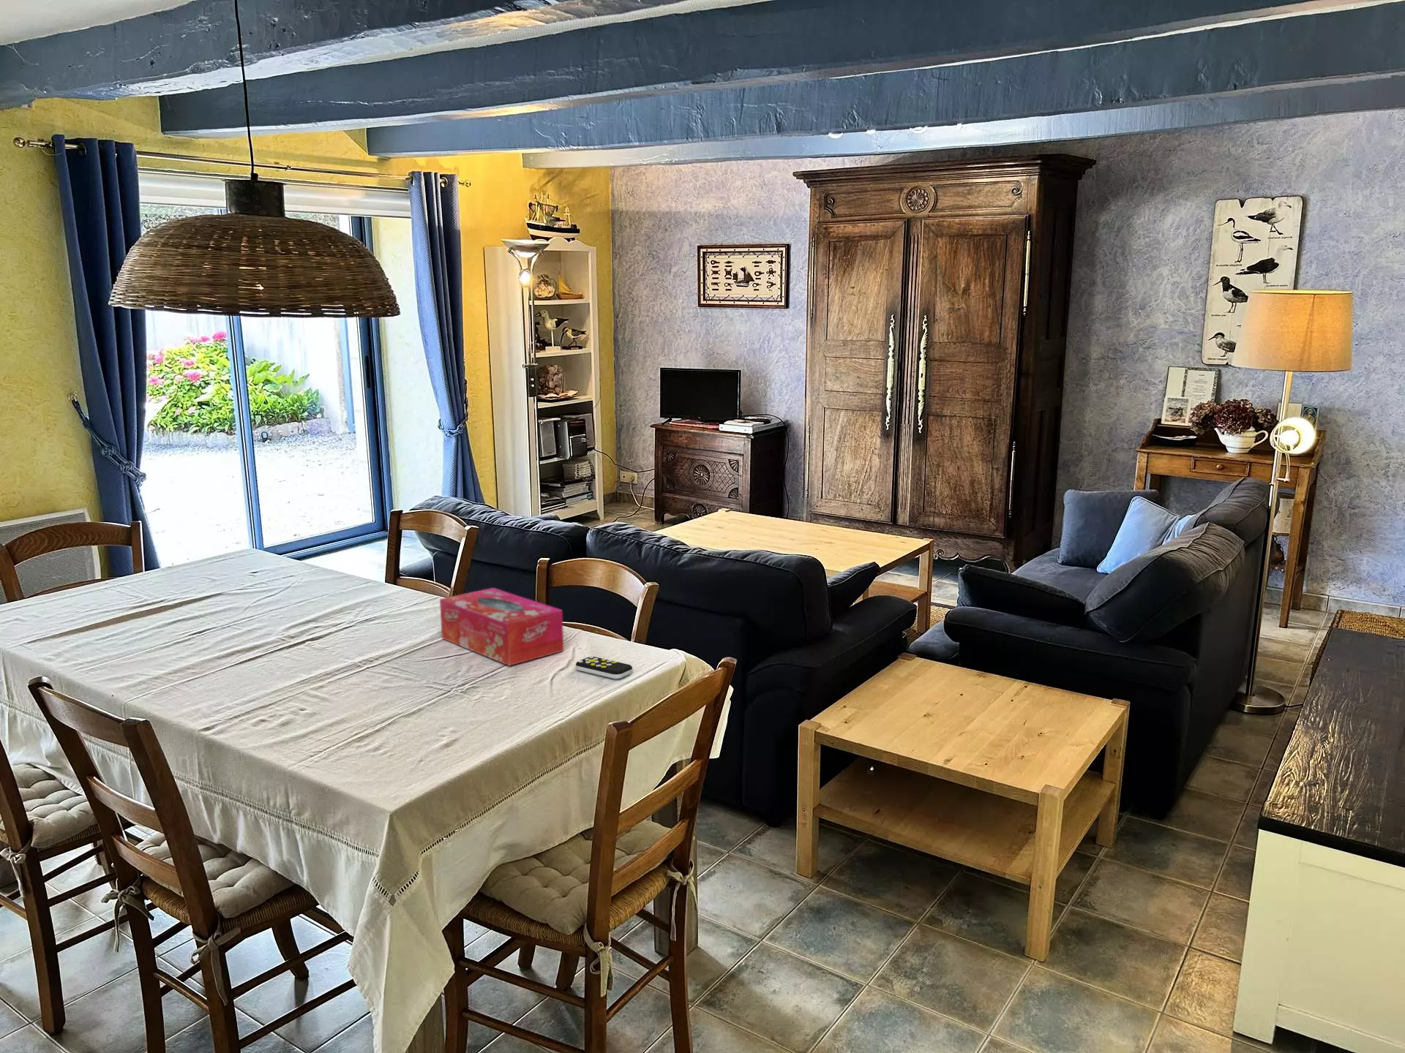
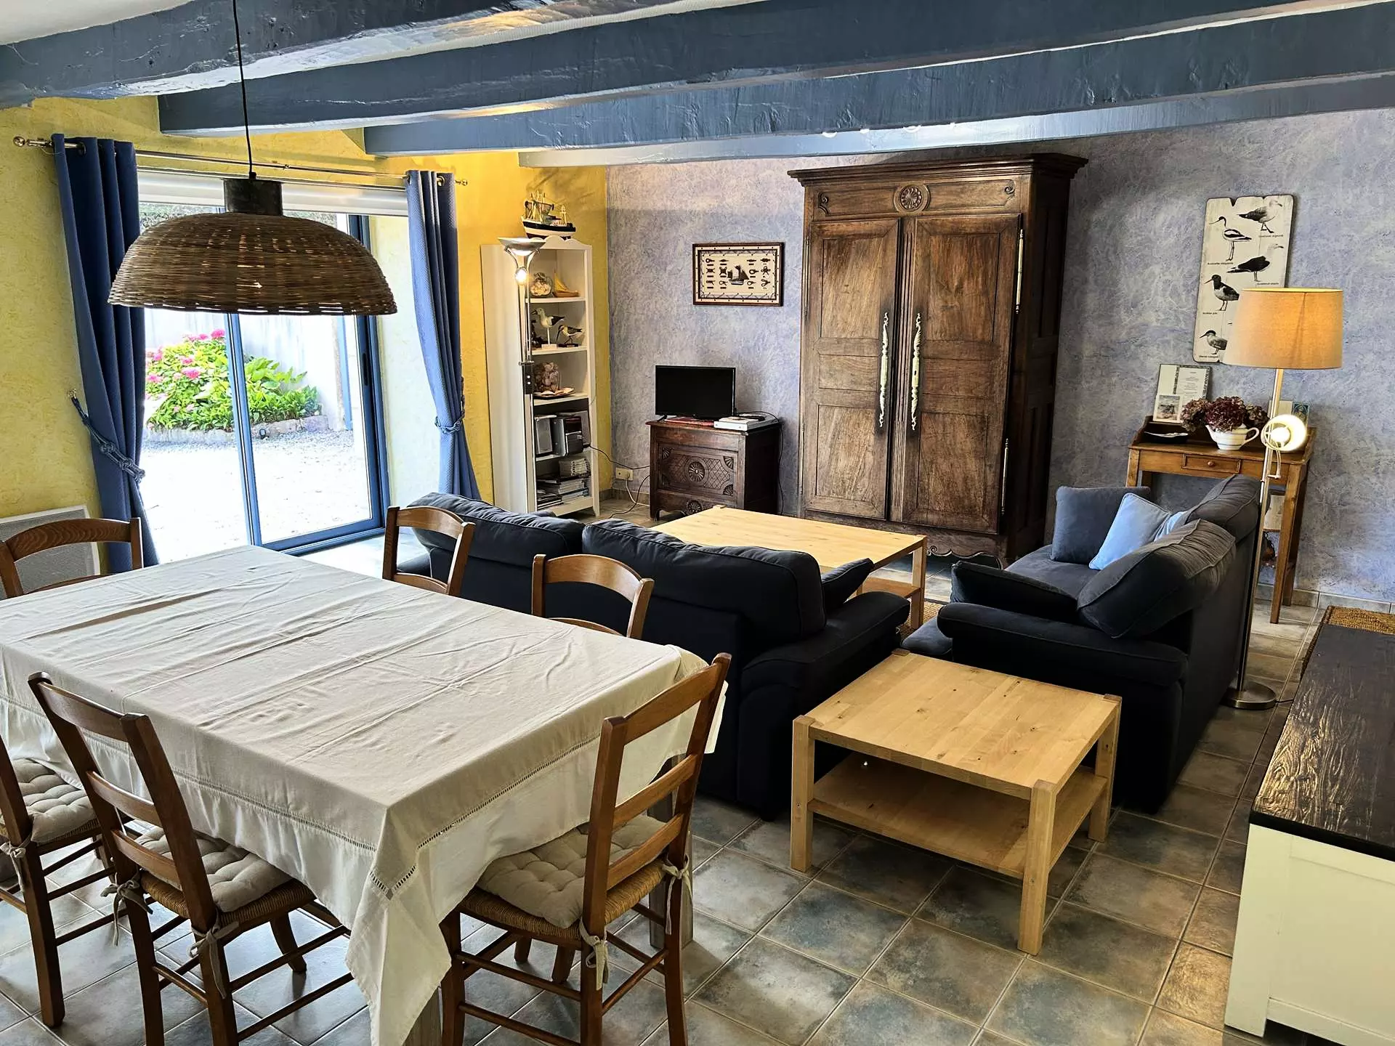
- remote control [575,655,633,680]
- tissue box [439,587,564,666]
